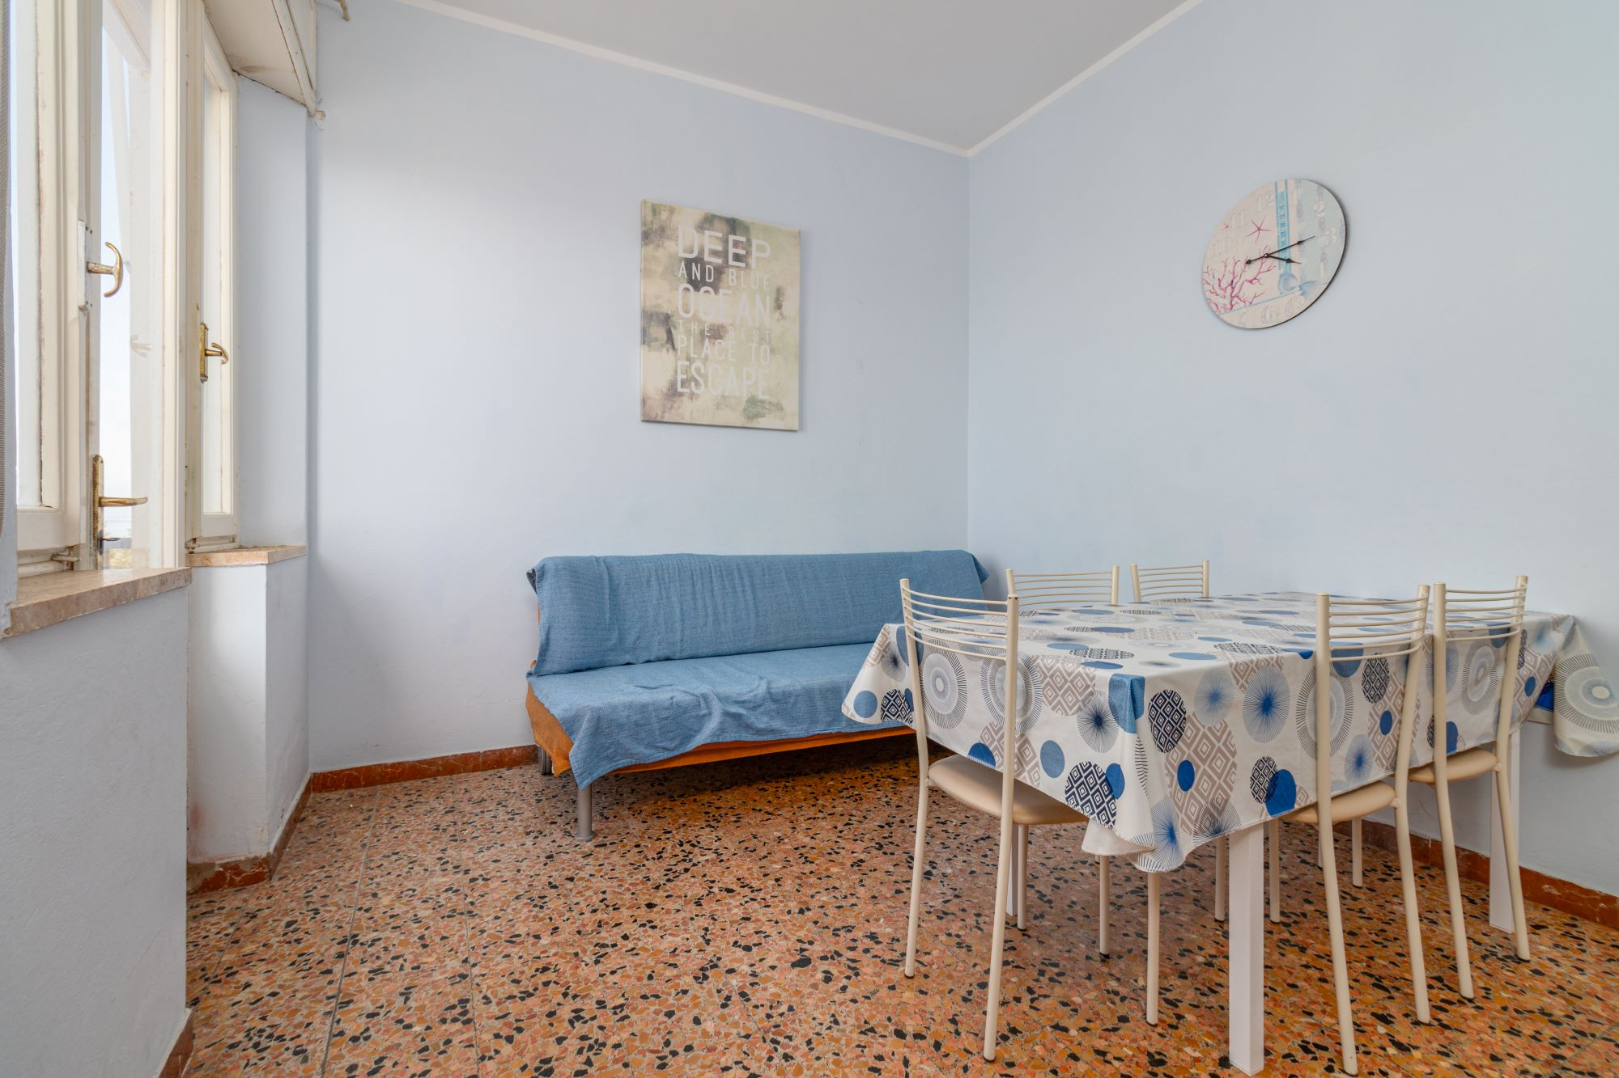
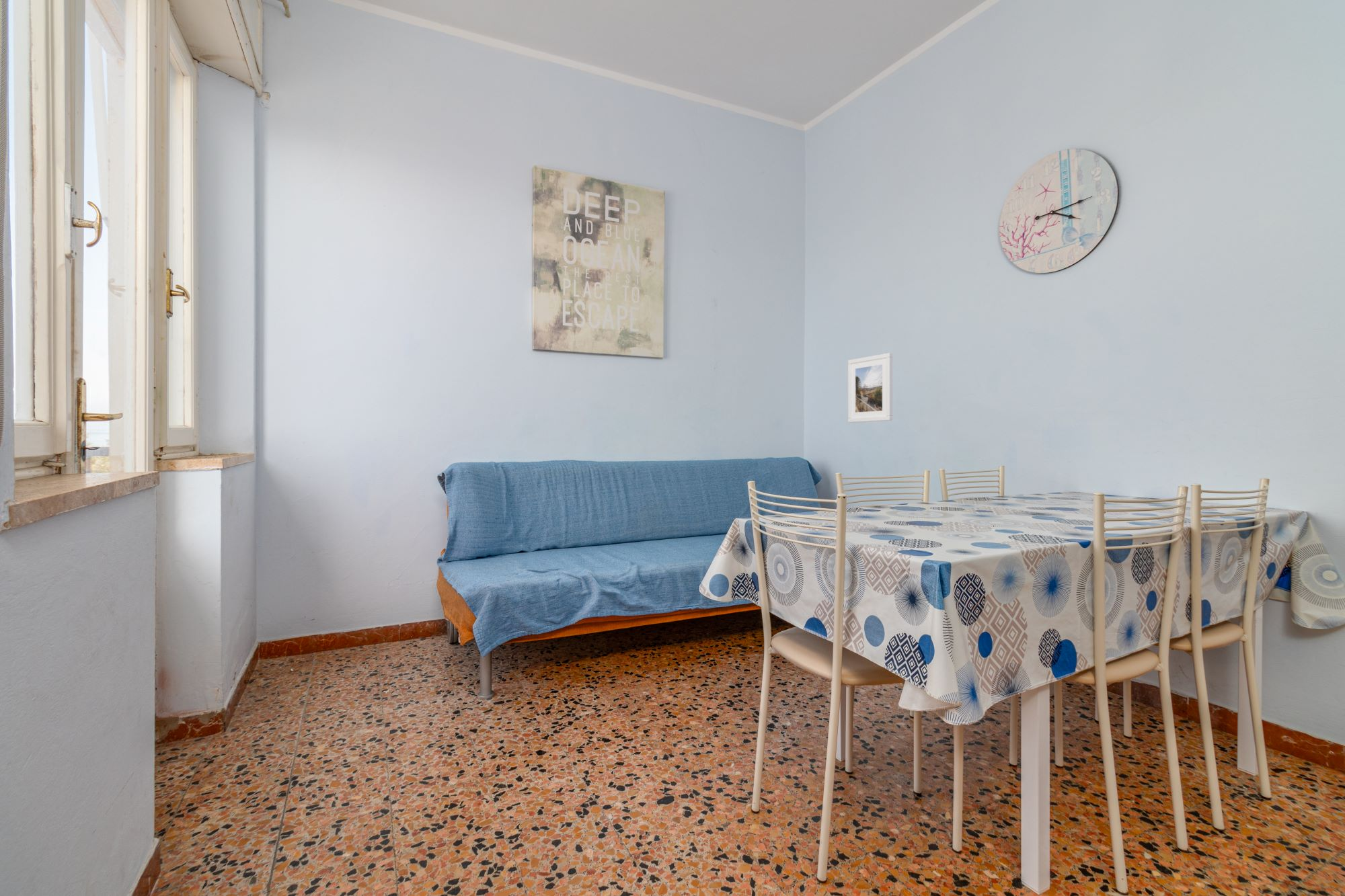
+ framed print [847,352,893,423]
